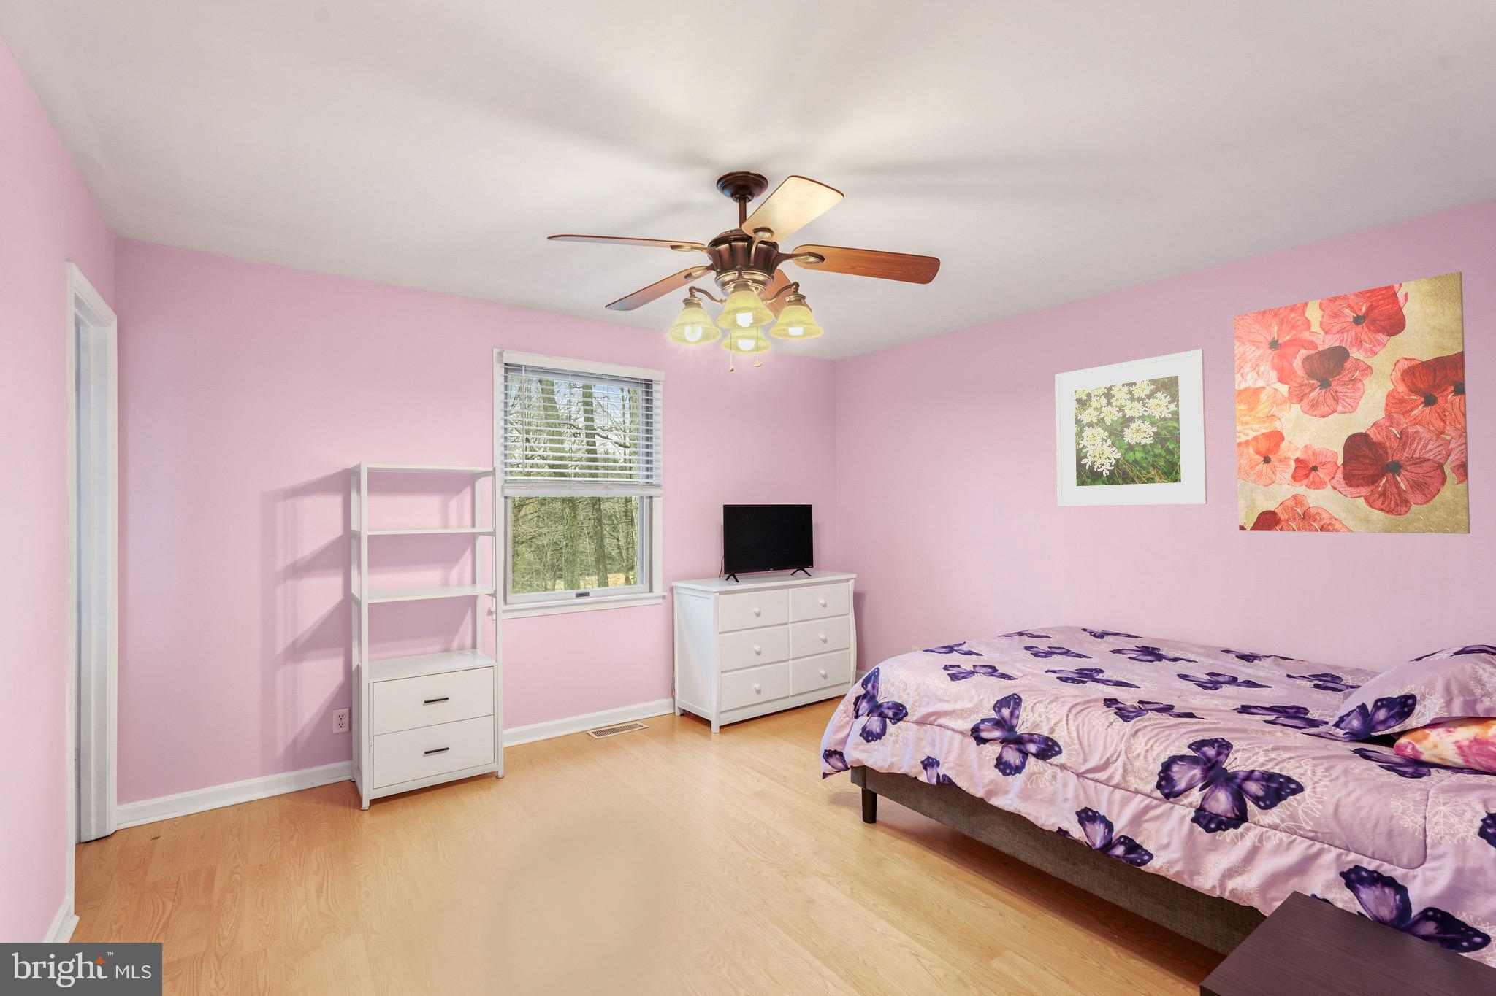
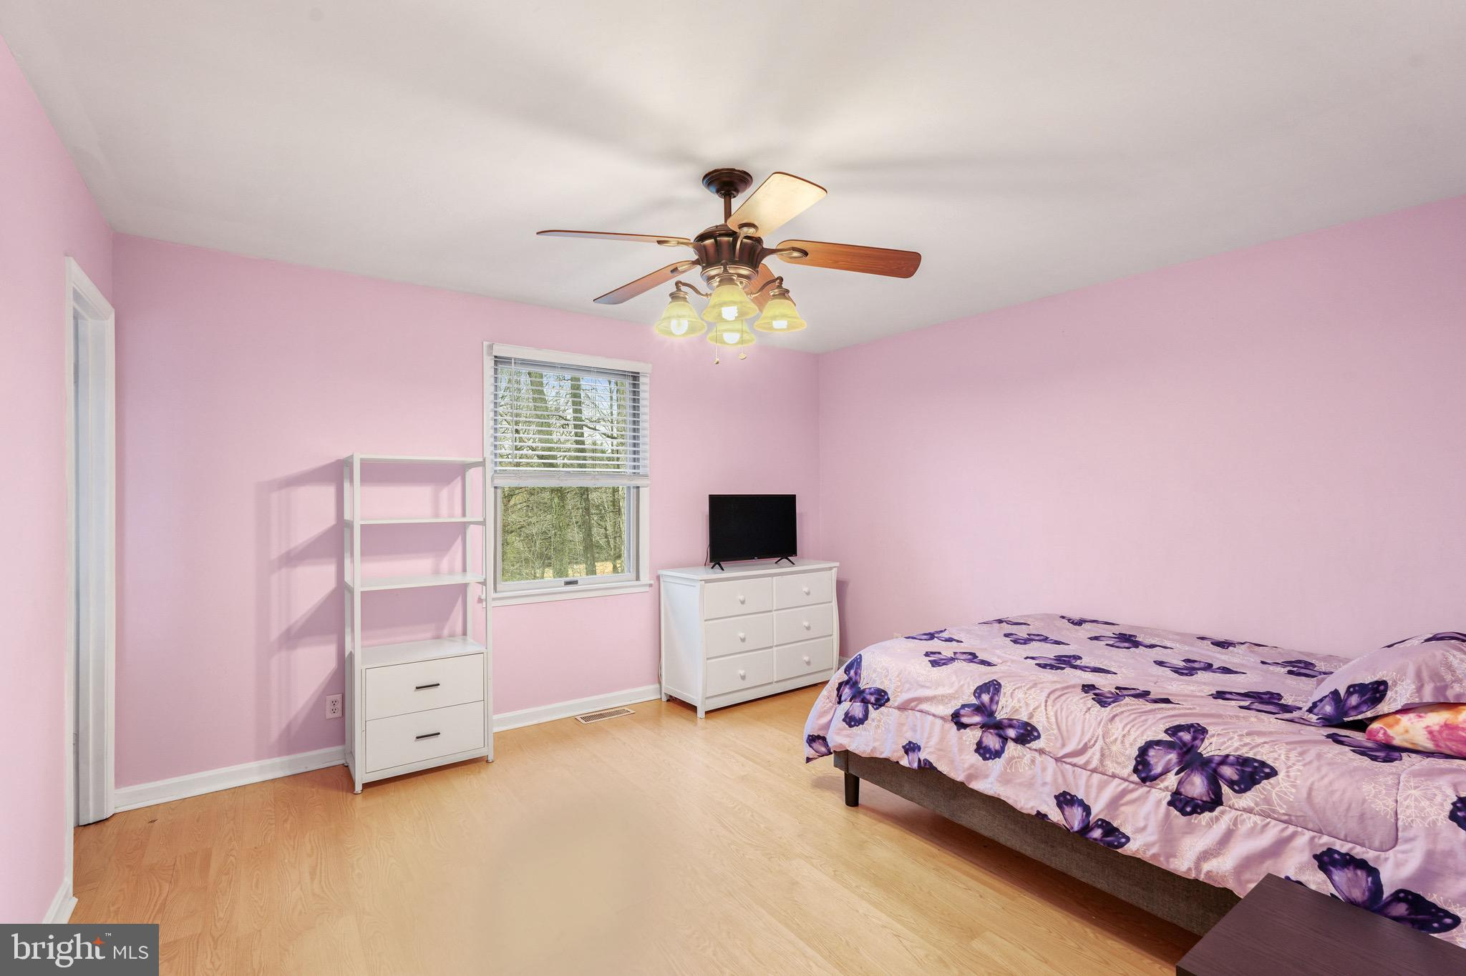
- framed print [1054,348,1208,507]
- wall art [1234,271,1472,534]
